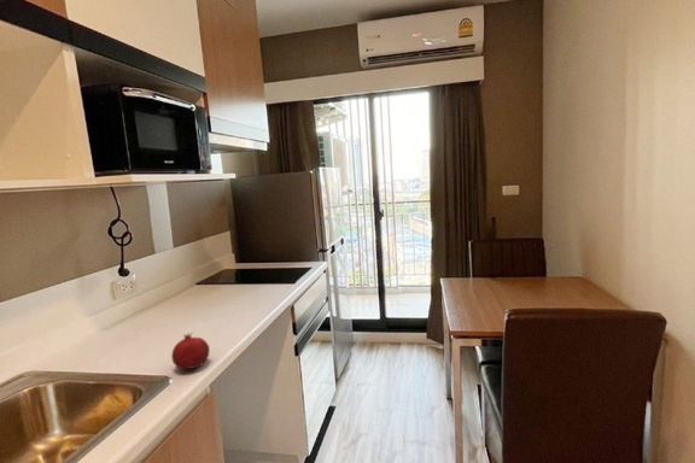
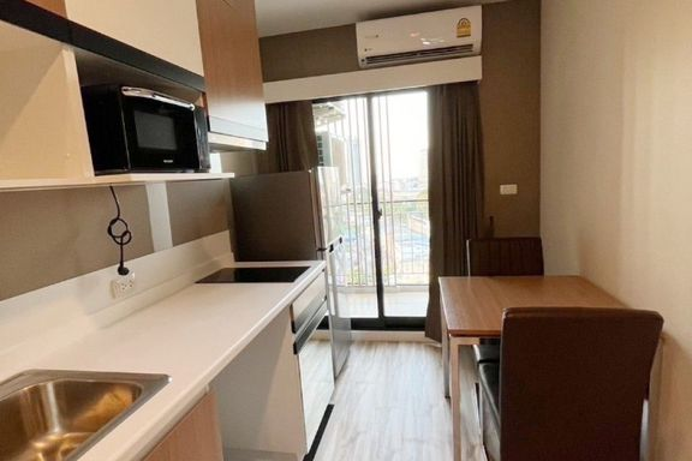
- fruit [170,332,211,370]
